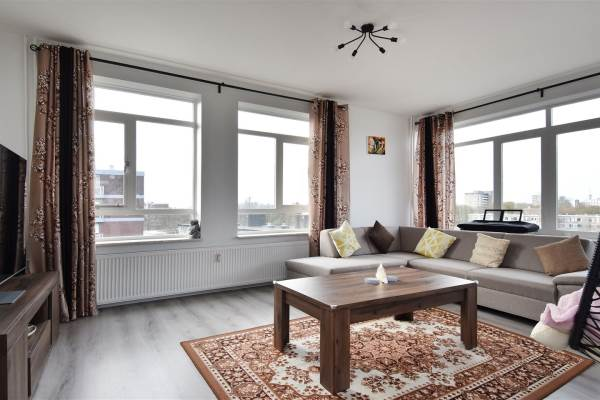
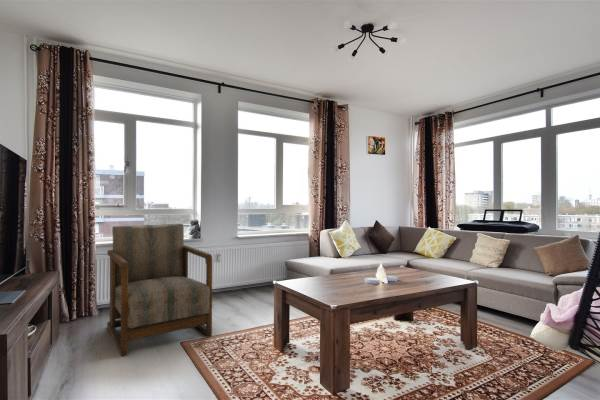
+ armchair [106,223,213,358]
